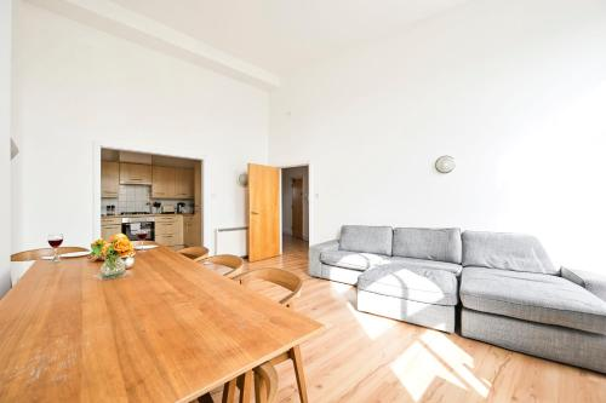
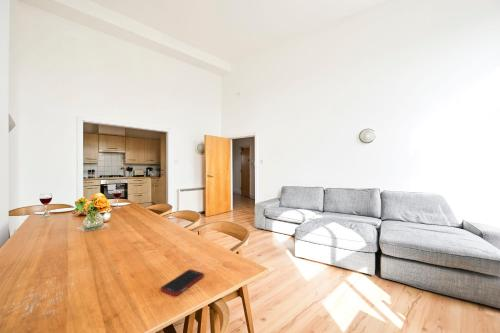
+ cell phone [160,268,205,297]
